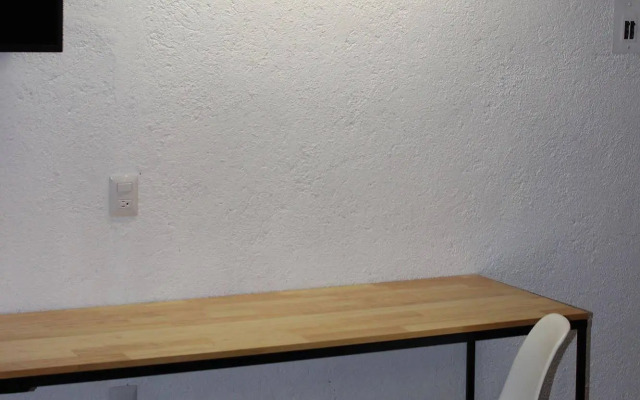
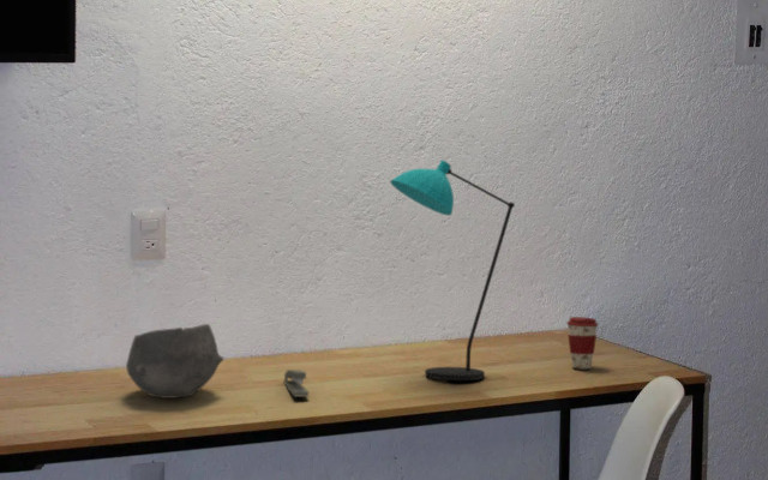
+ desk lamp [389,158,516,382]
+ coffee cup [565,316,599,370]
+ stapler [282,368,310,398]
+ bowl [125,323,224,400]
